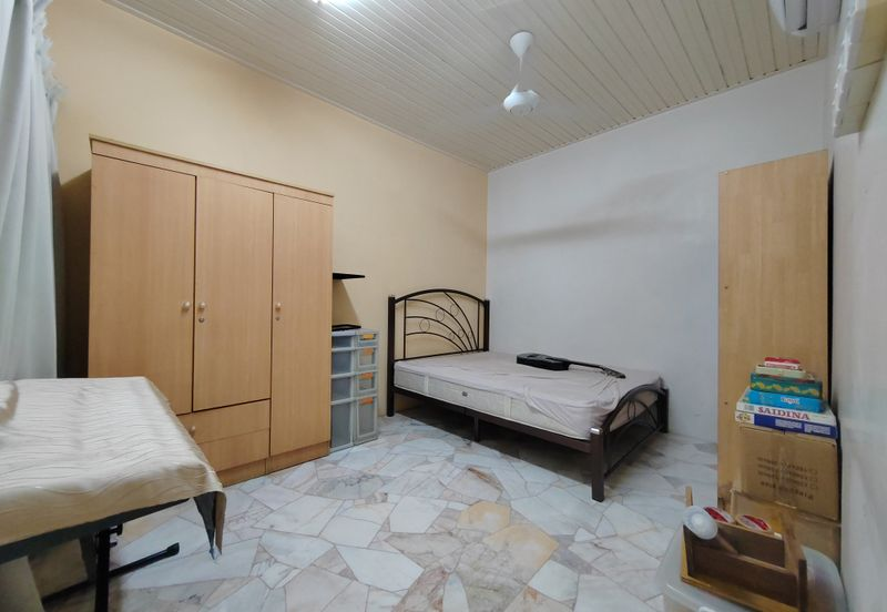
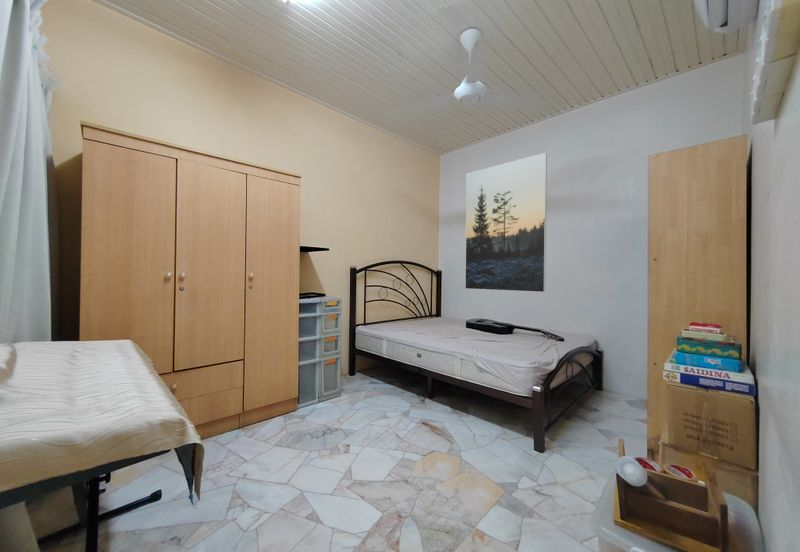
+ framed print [464,152,548,293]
